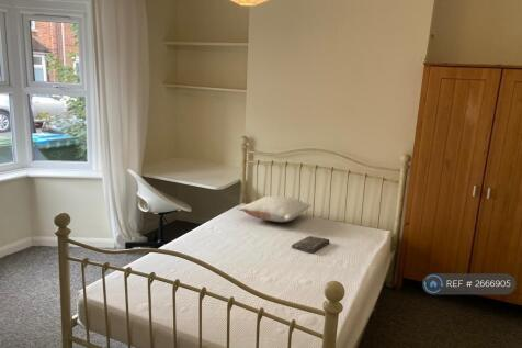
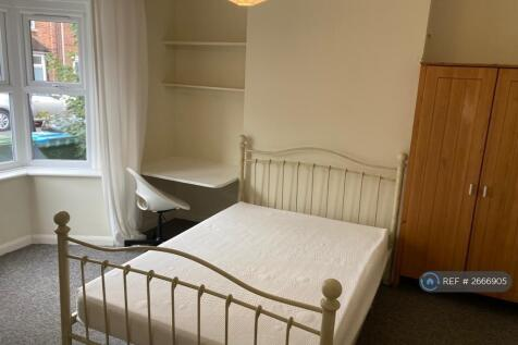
- book [291,235,330,255]
- pillow [237,195,311,223]
